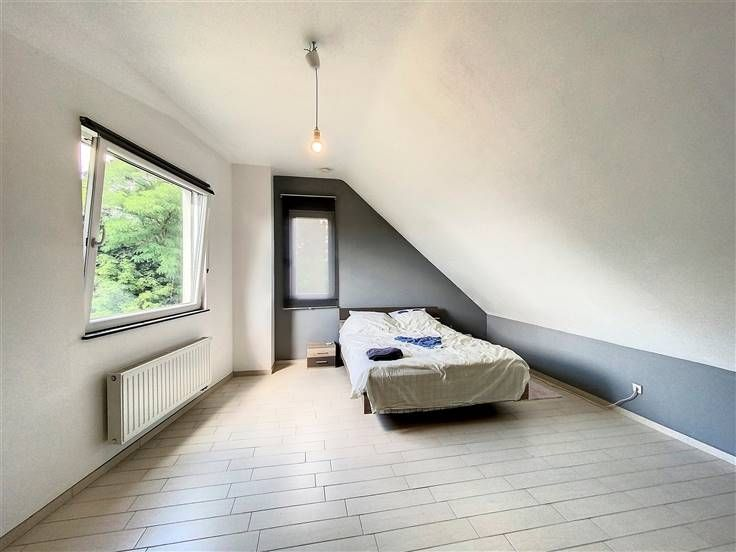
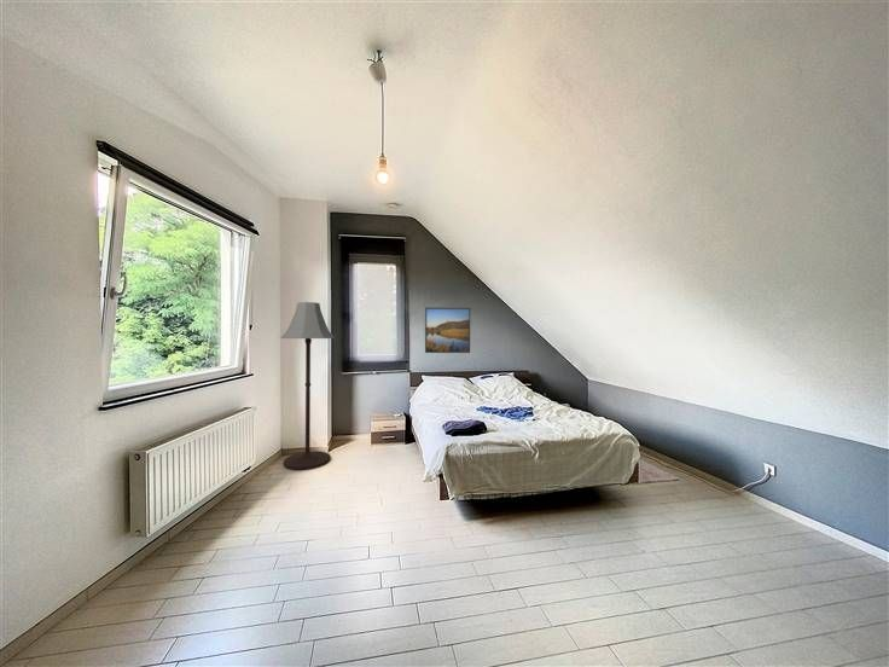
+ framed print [424,307,471,354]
+ floor lamp [280,301,336,471]
